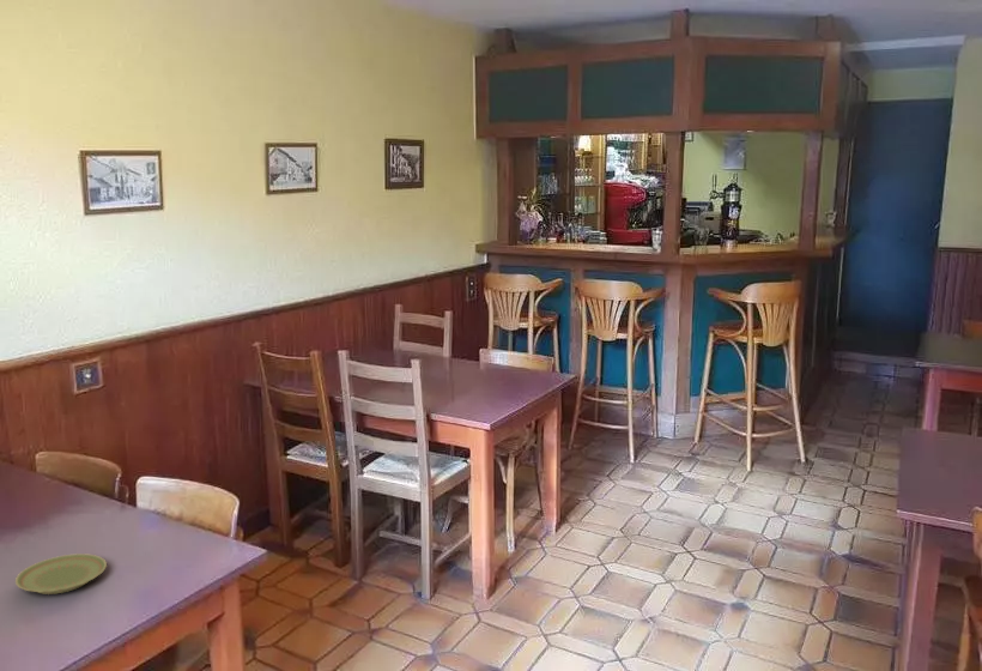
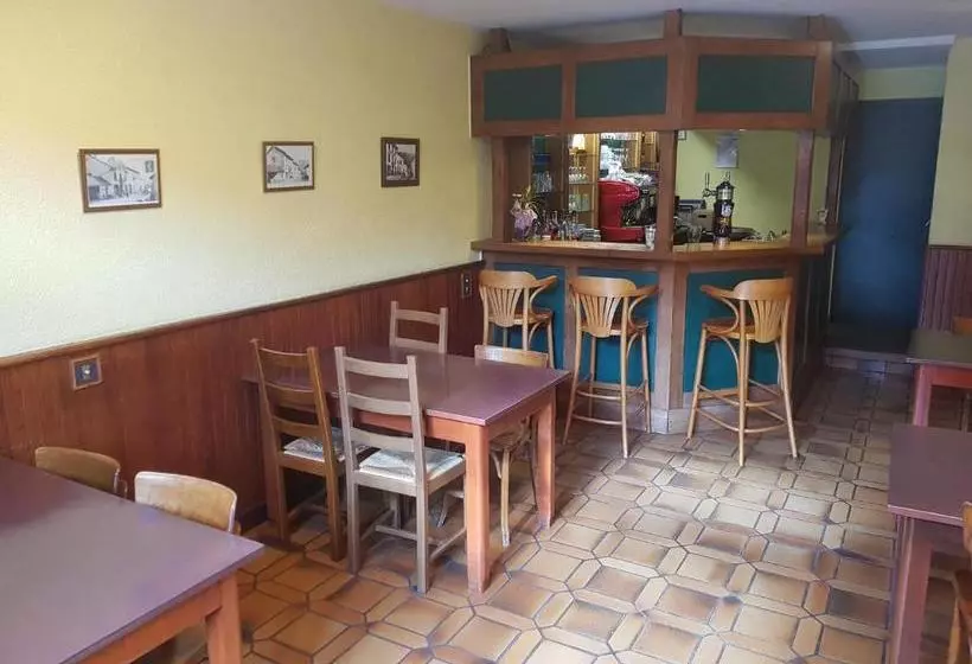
- plate [14,552,108,596]
